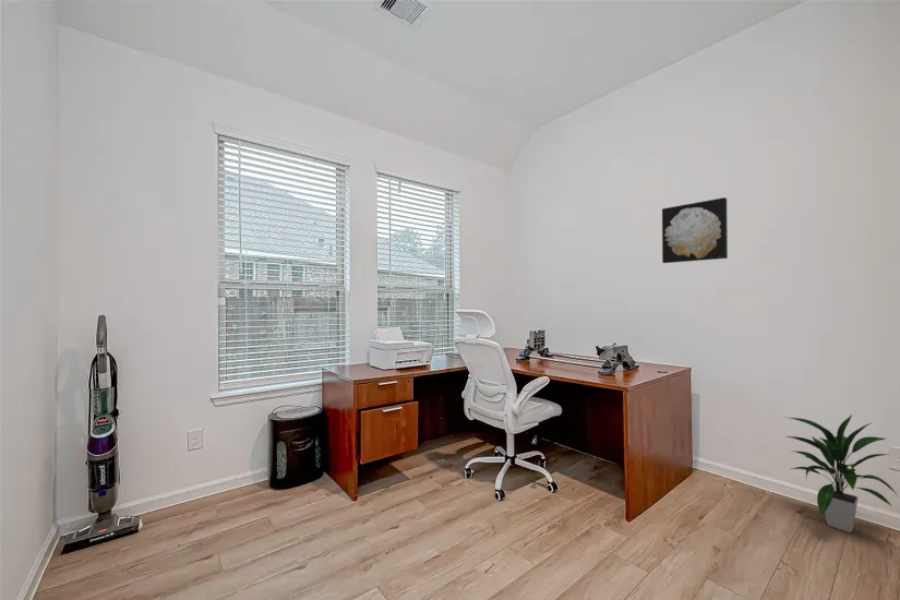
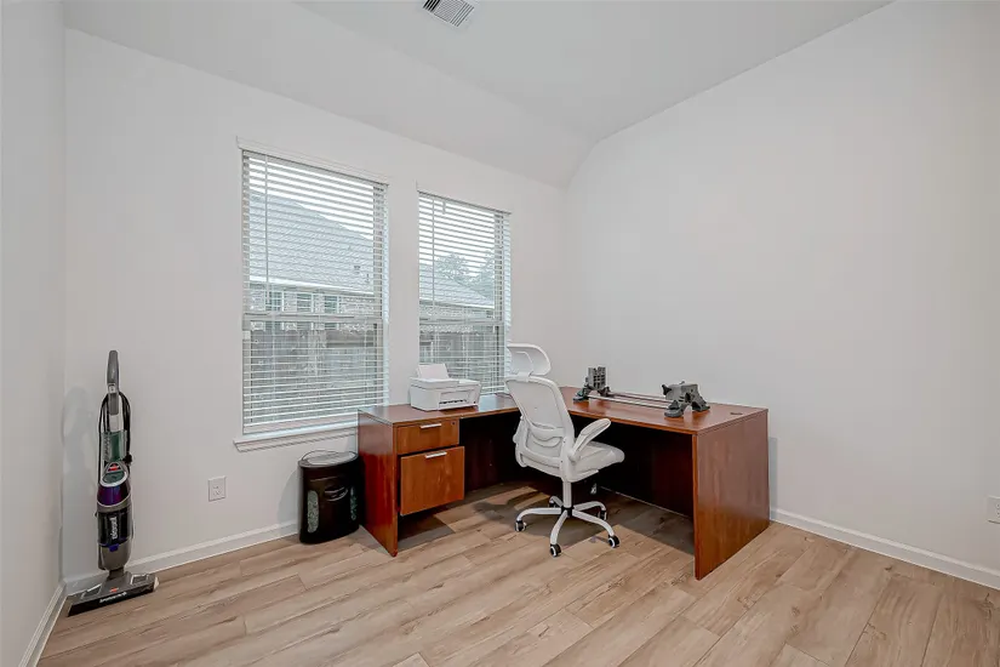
- indoor plant [784,413,900,533]
- wall art [661,196,729,264]
